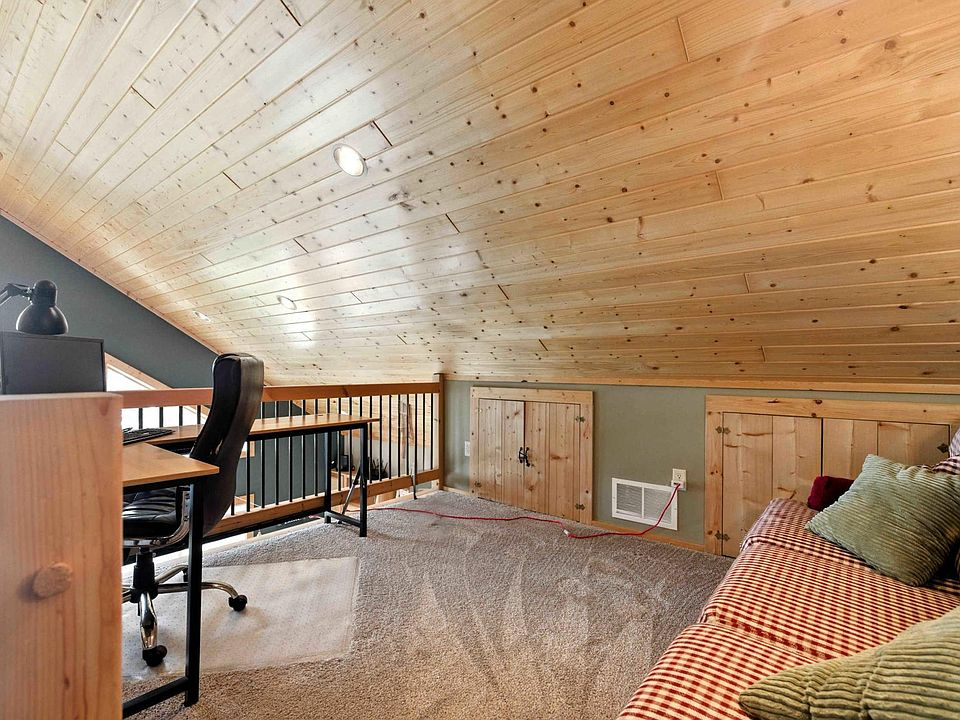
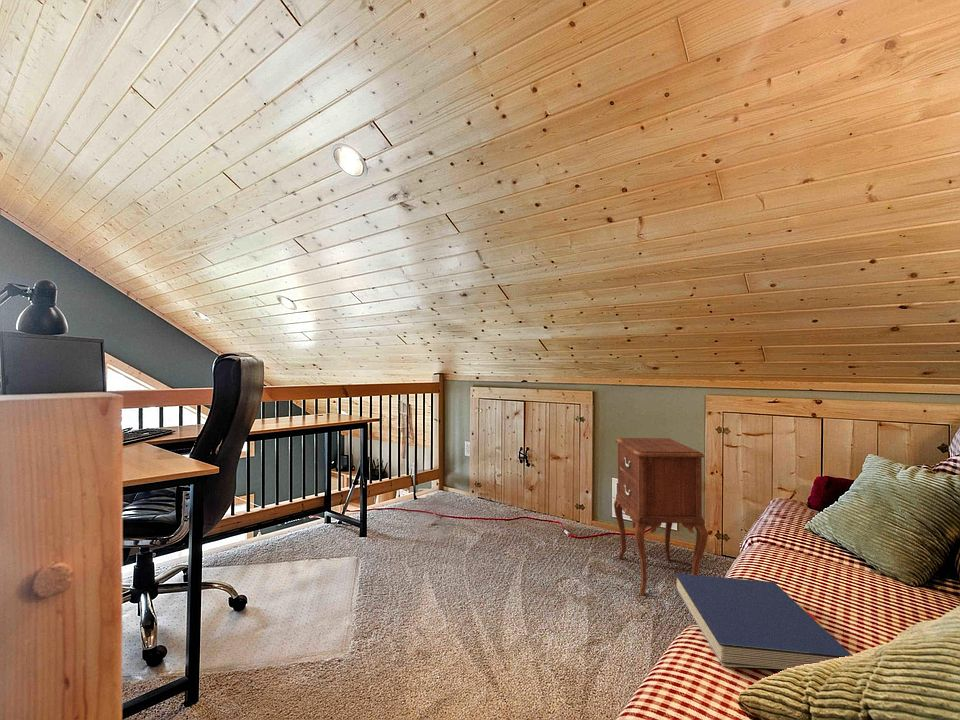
+ nightstand [613,437,709,596]
+ book [674,573,852,670]
